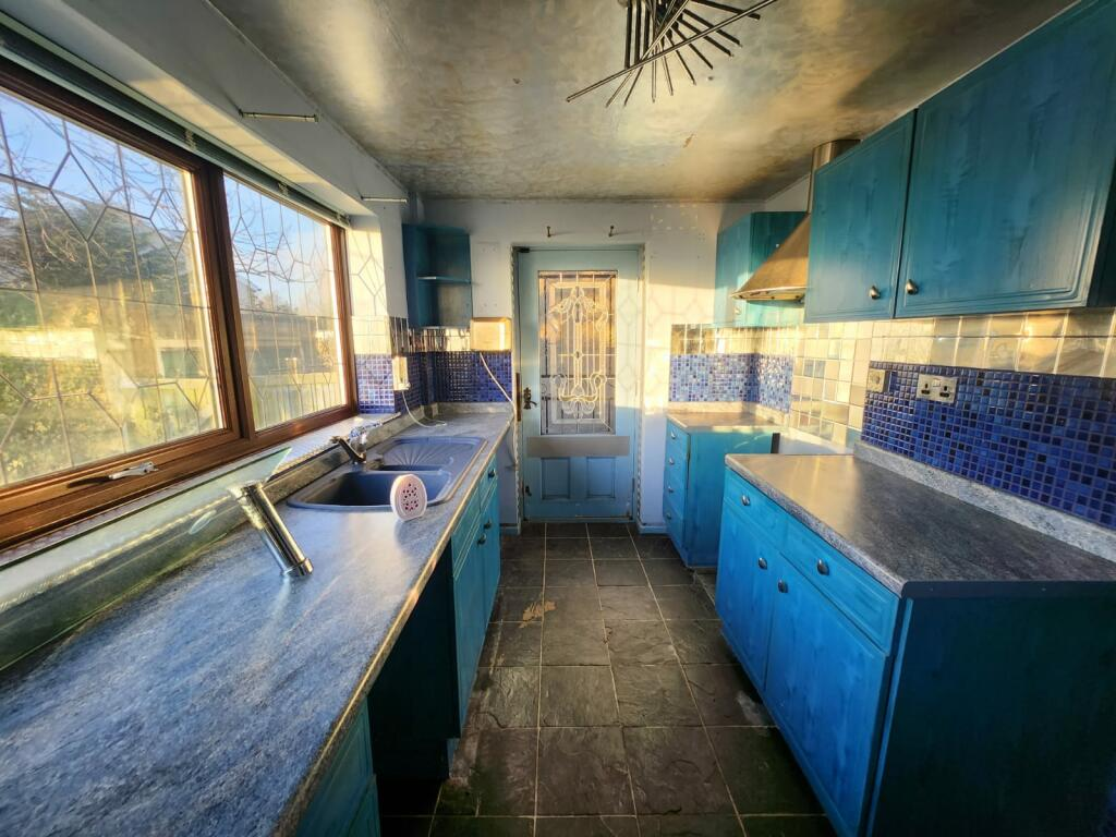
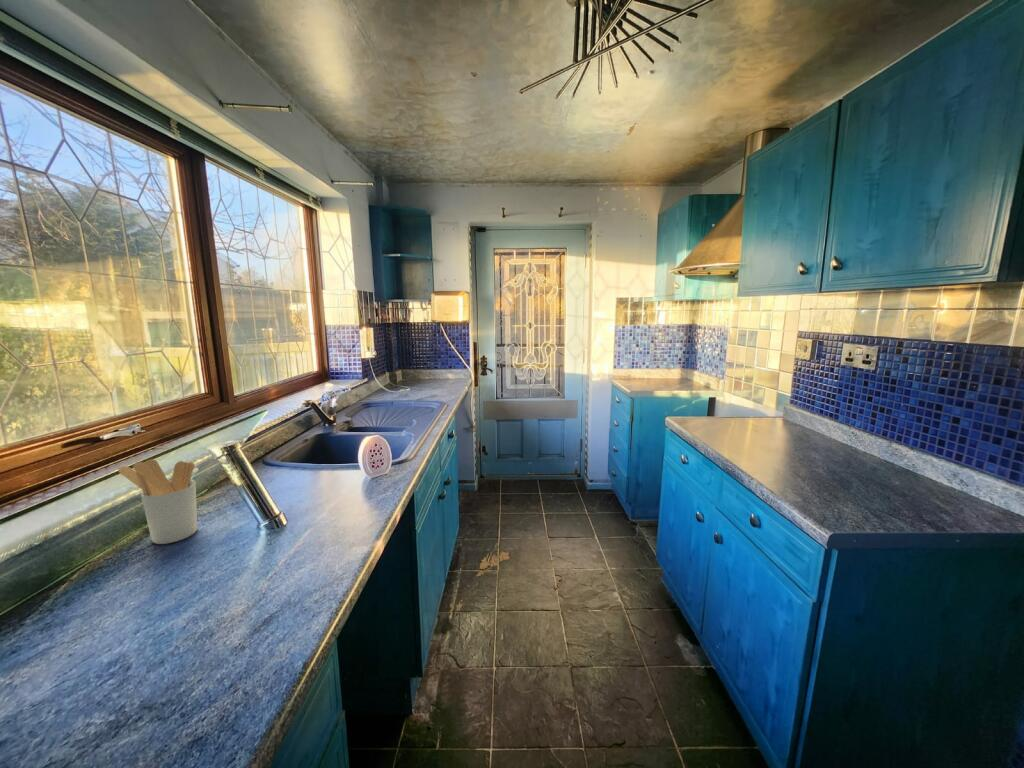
+ utensil holder [117,458,198,545]
